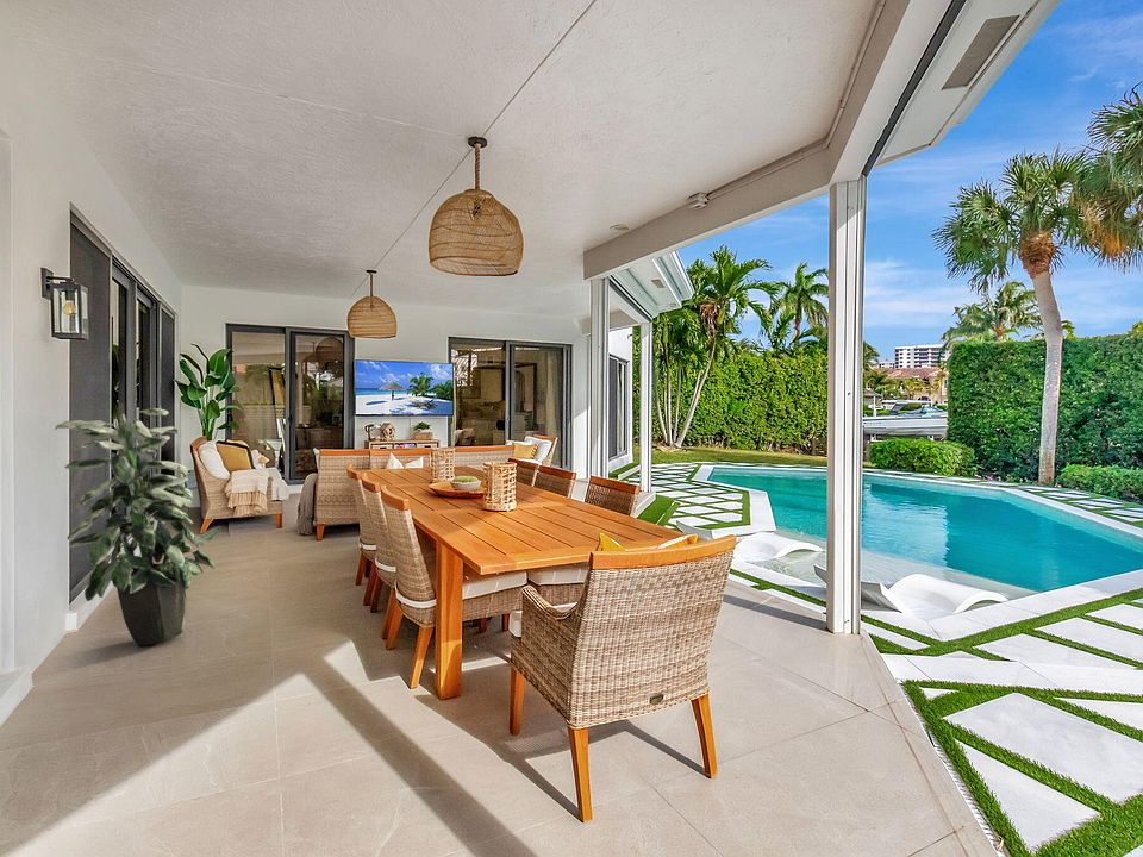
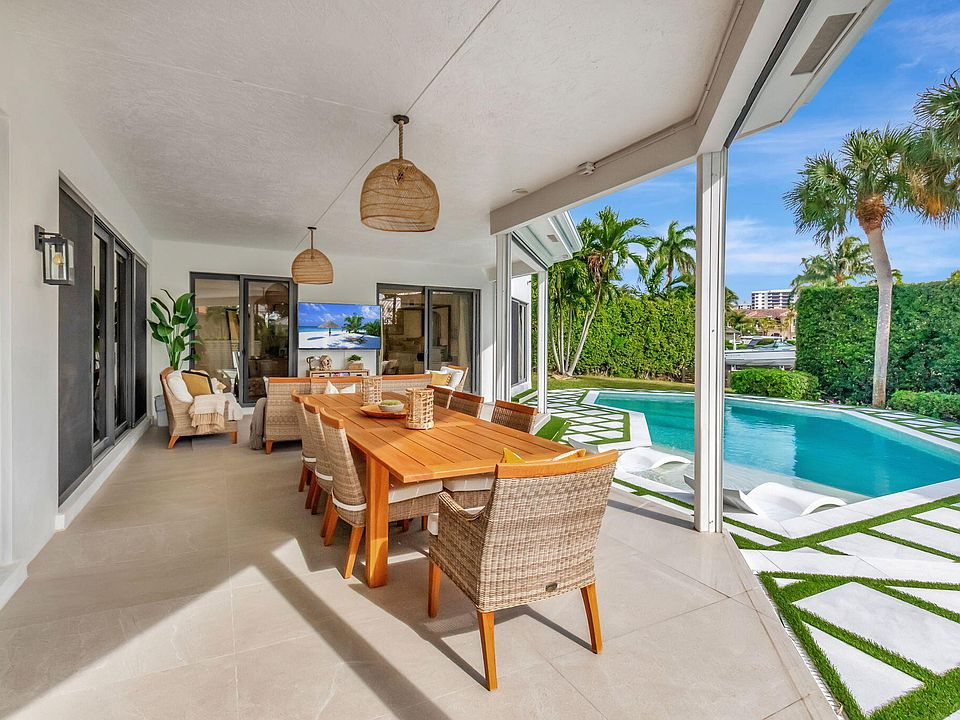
- indoor plant [54,407,223,648]
